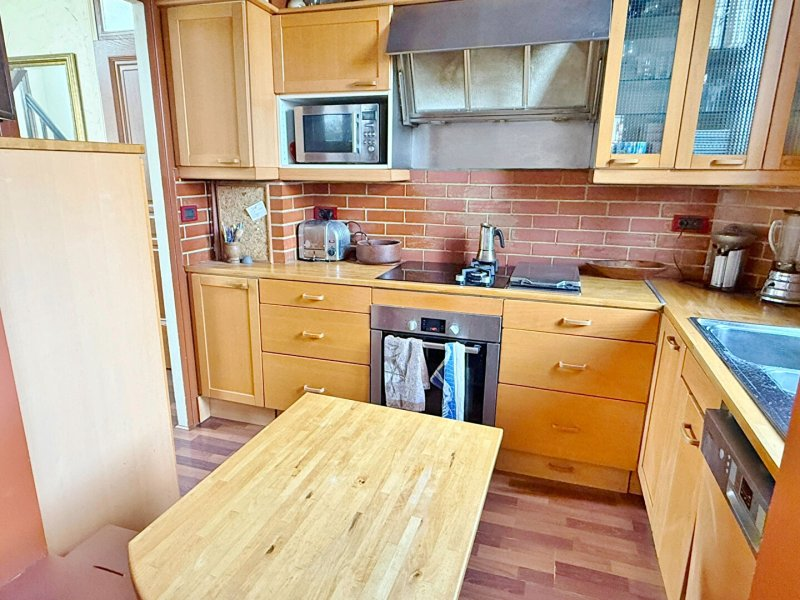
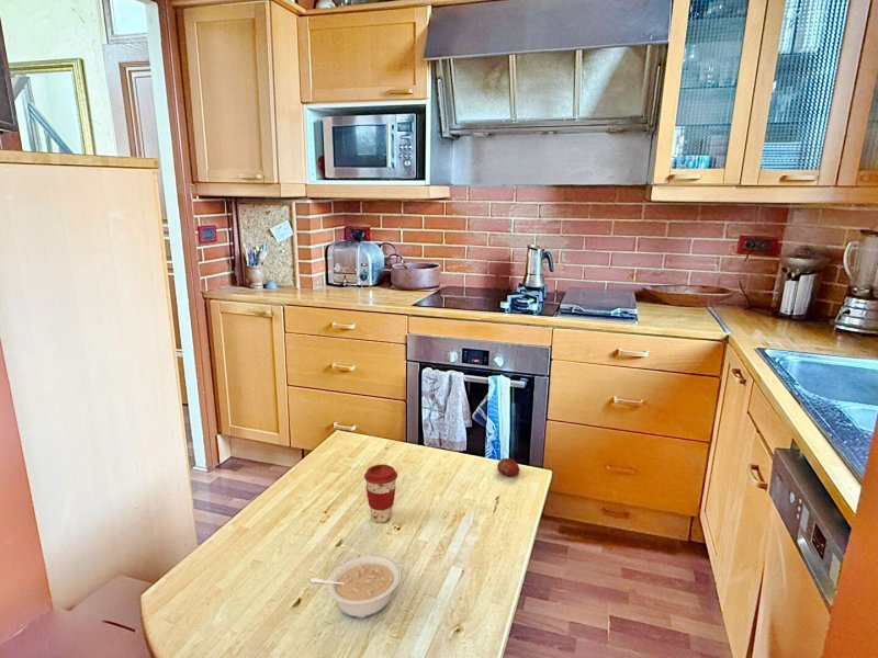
+ fruit [496,457,520,478]
+ coffee cup [363,464,398,524]
+ legume [309,553,402,620]
